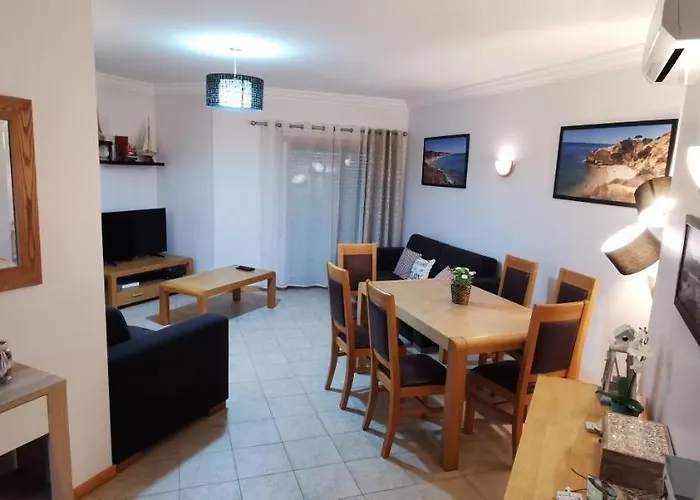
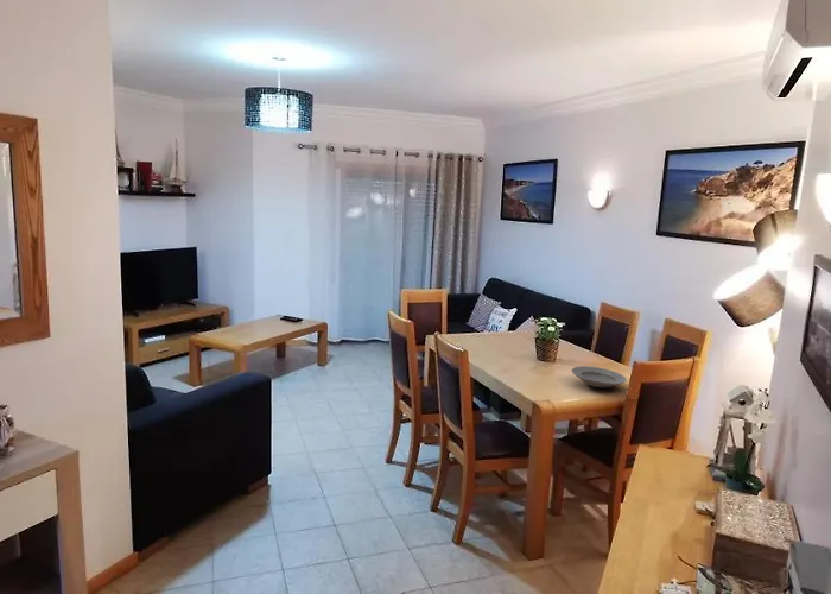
+ plate [571,365,628,388]
